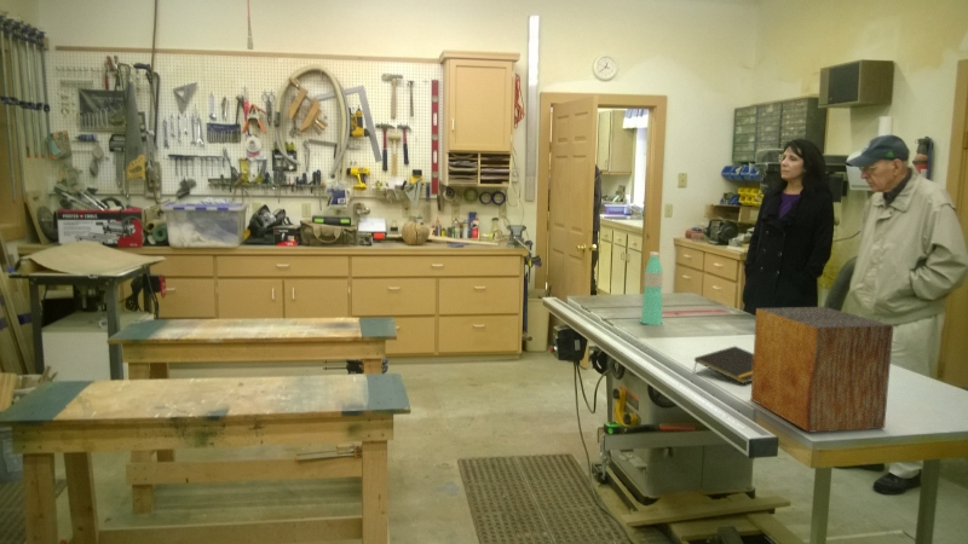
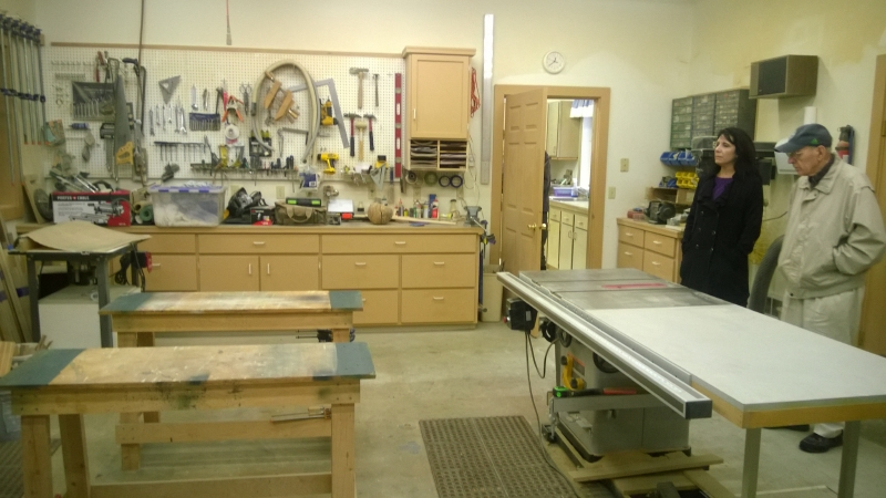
- wooden block [749,306,894,434]
- water bottle [640,251,664,326]
- notepad [692,345,754,384]
